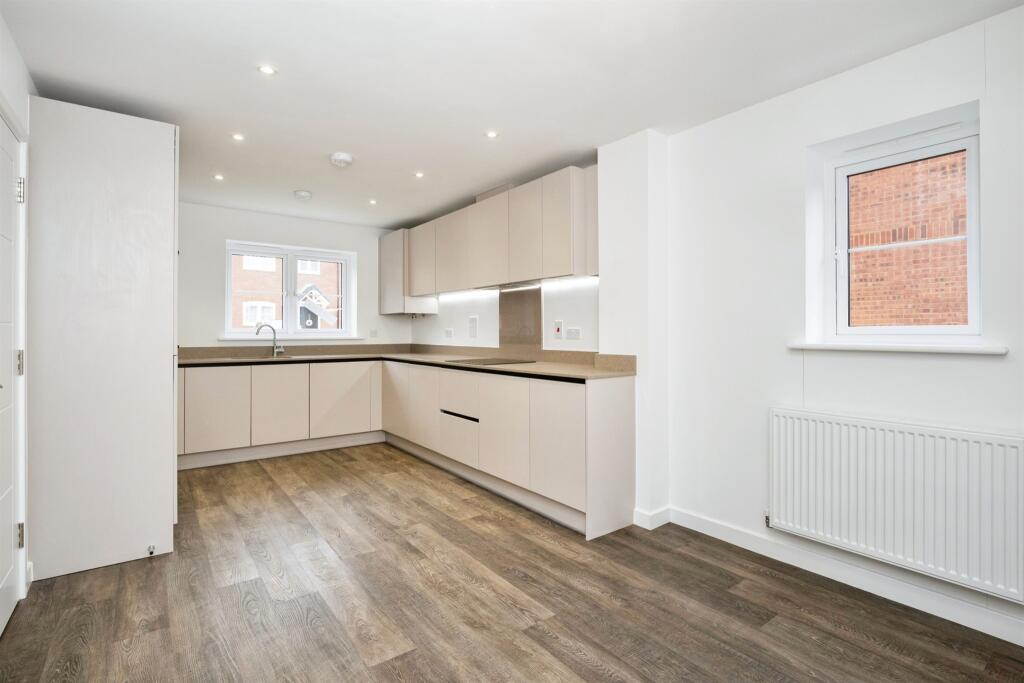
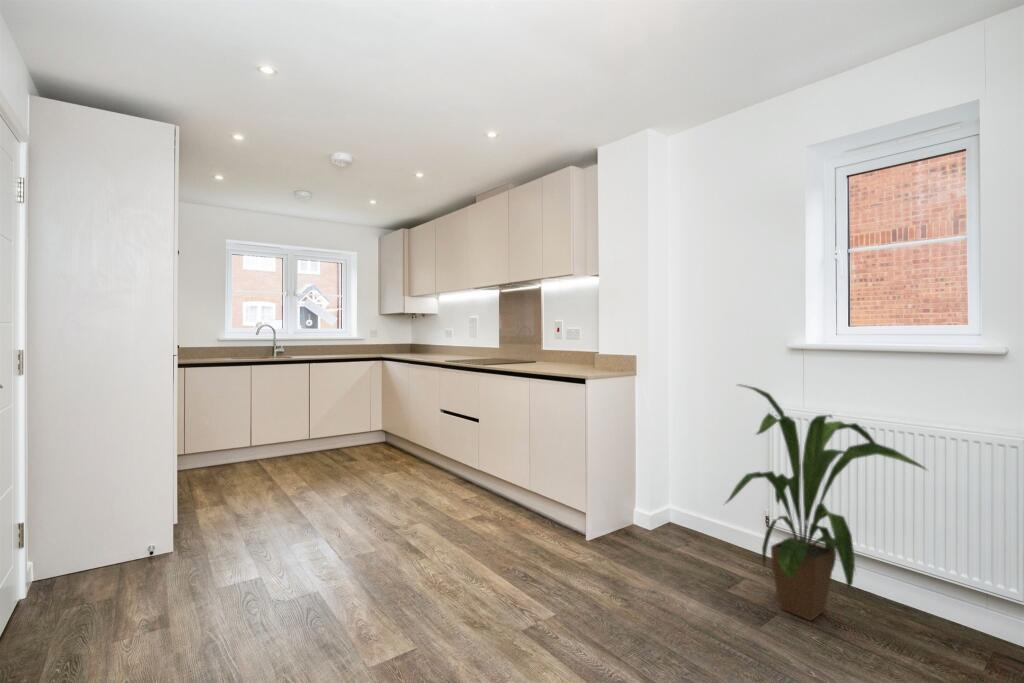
+ house plant [723,383,929,622]
